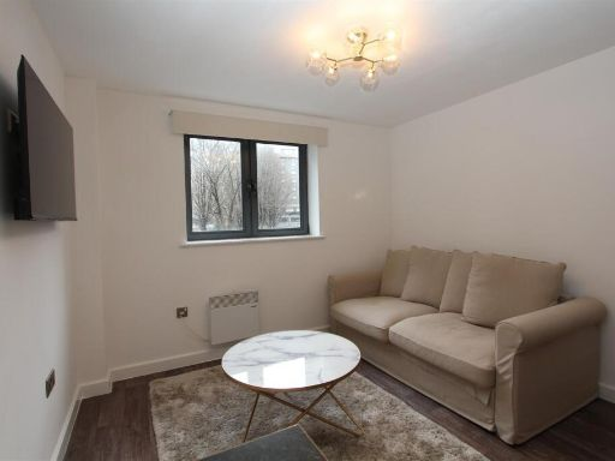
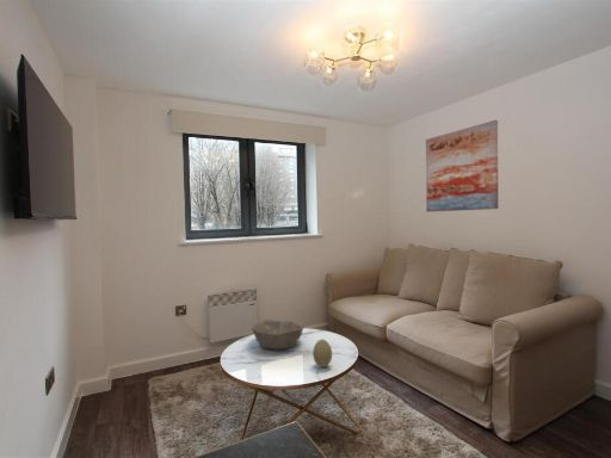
+ bowl [251,318,306,351]
+ wall art [425,119,500,213]
+ decorative egg [311,339,333,369]
